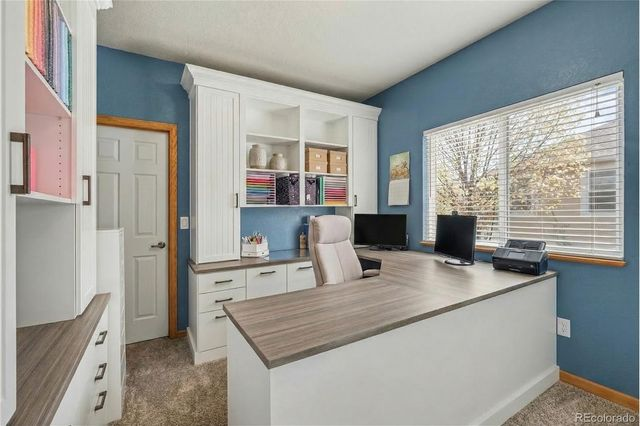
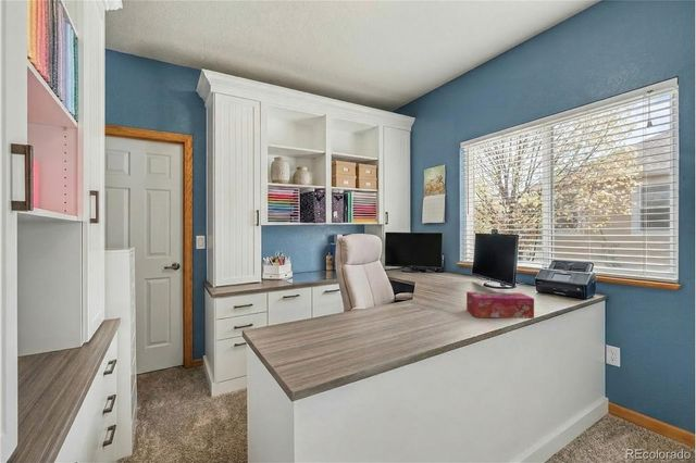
+ tissue box [465,291,535,320]
